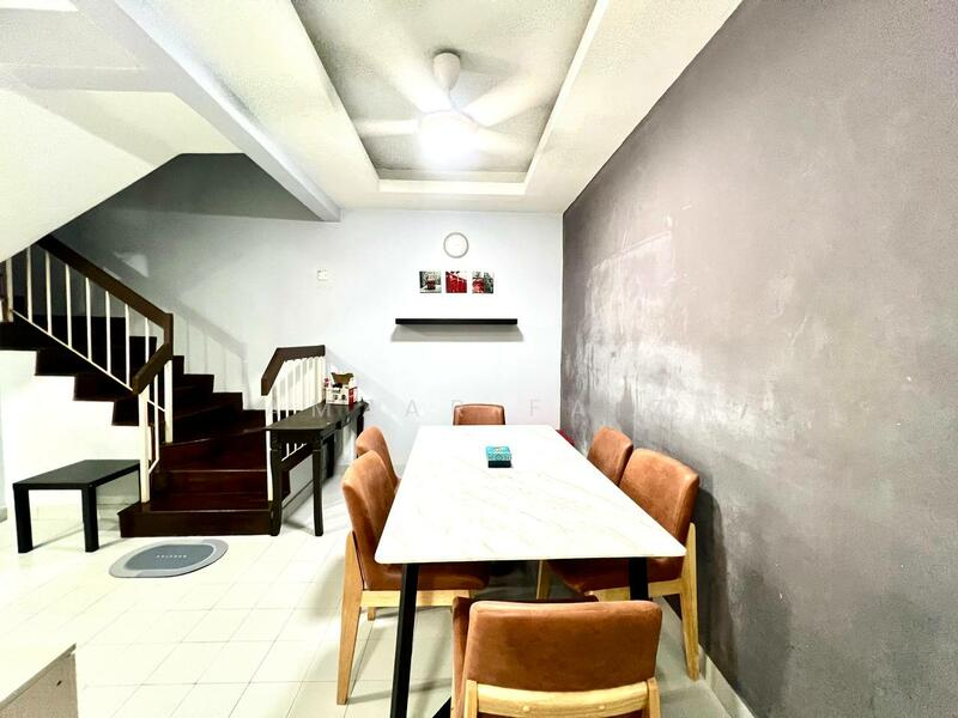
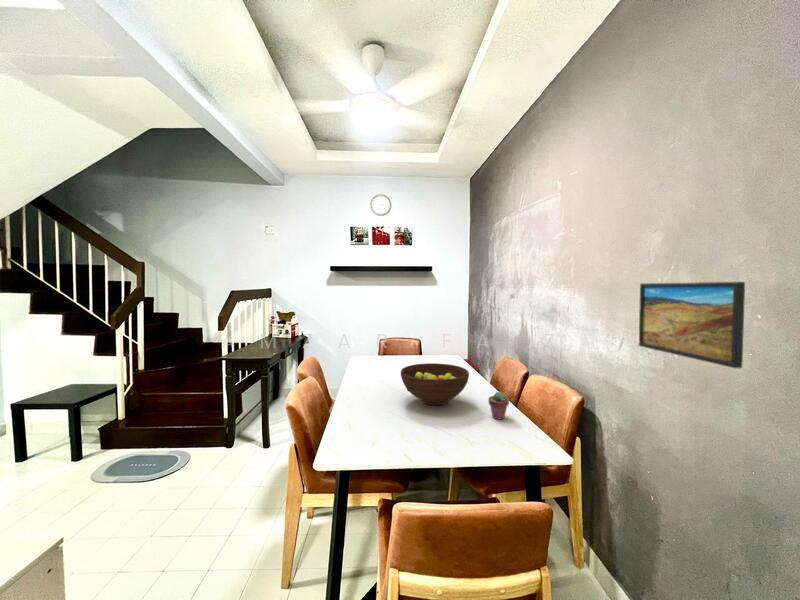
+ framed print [638,281,746,369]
+ potted succulent [487,391,510,421]
+ fruit bowl [400,362,470,406]
